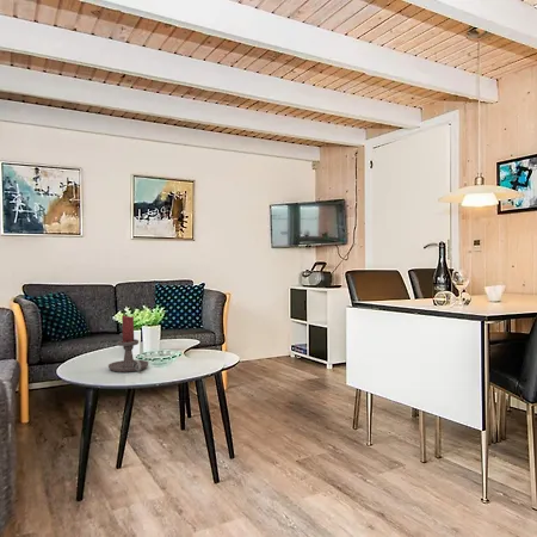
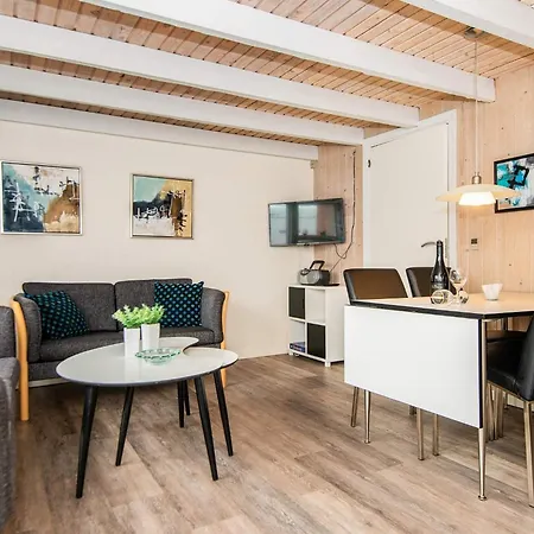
- candle holder [107,314,149,374]
